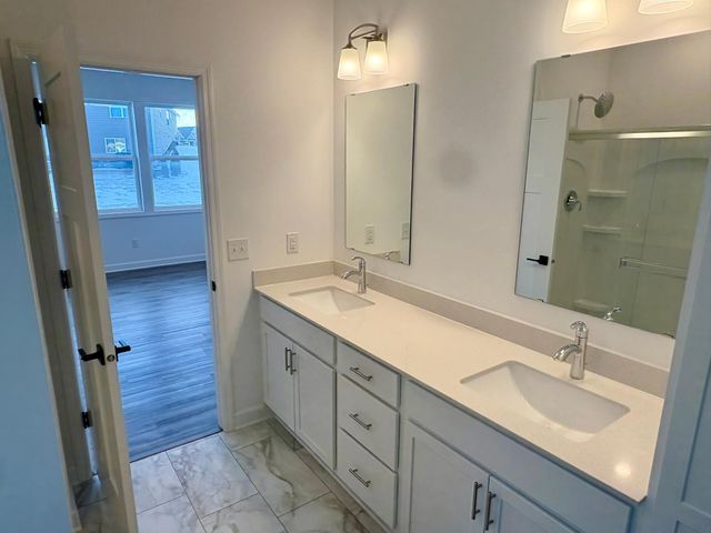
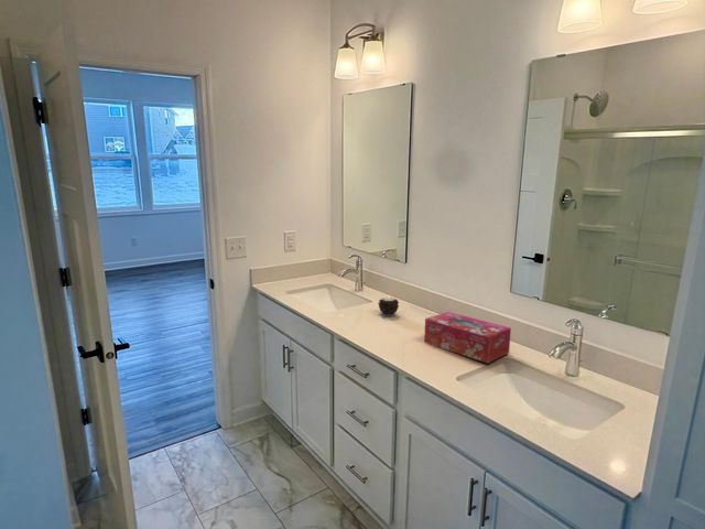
+ tissue box [423,311,512,365]
+ candle [377,296,400,317]
